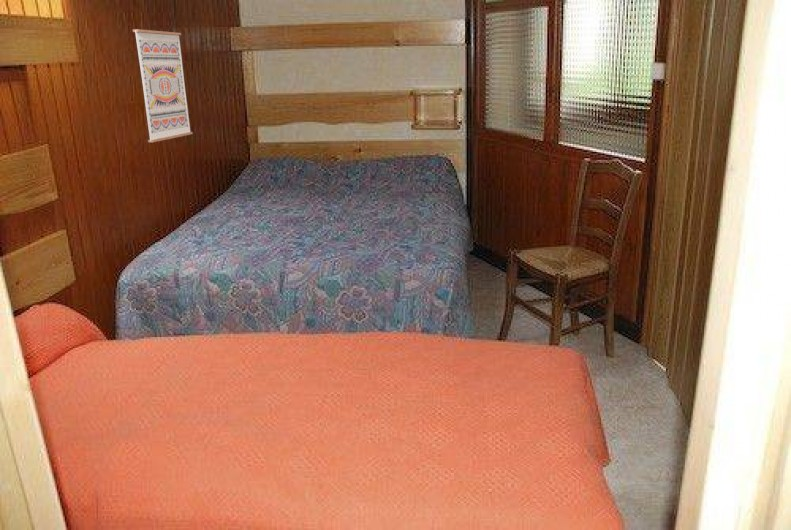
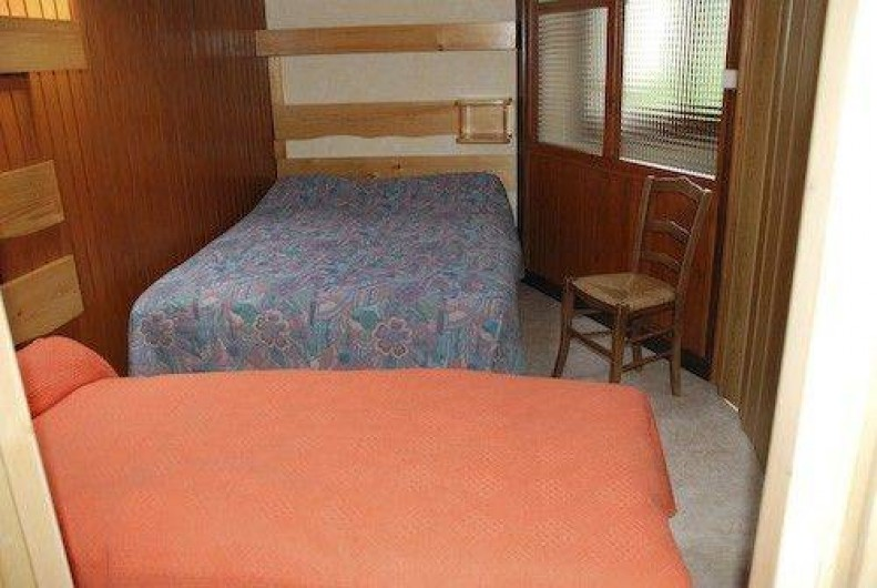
- wall art [132,28,194,143]
